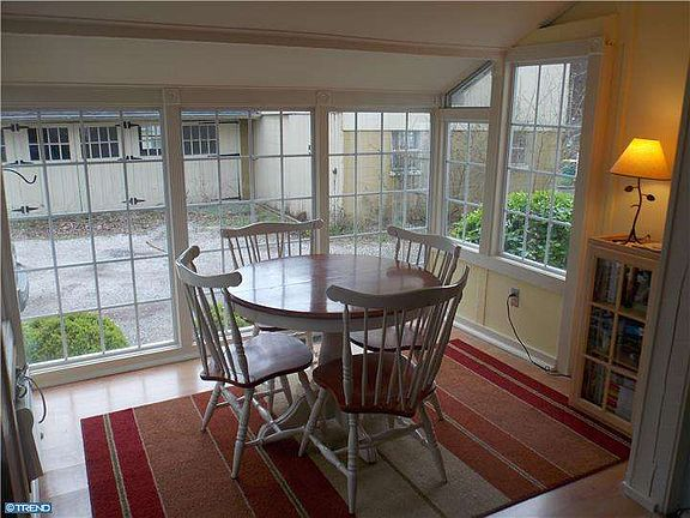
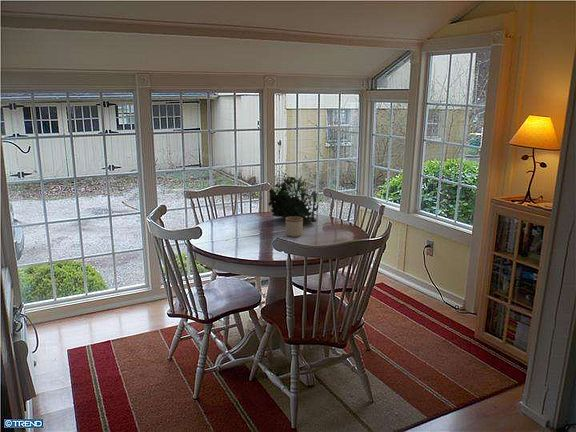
+ mug [284,217,304,238]
+ plant [267,174,320,224]
